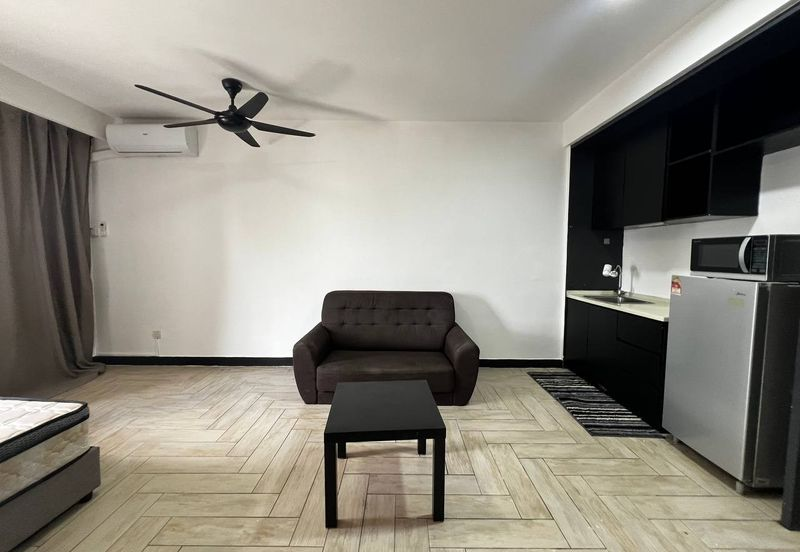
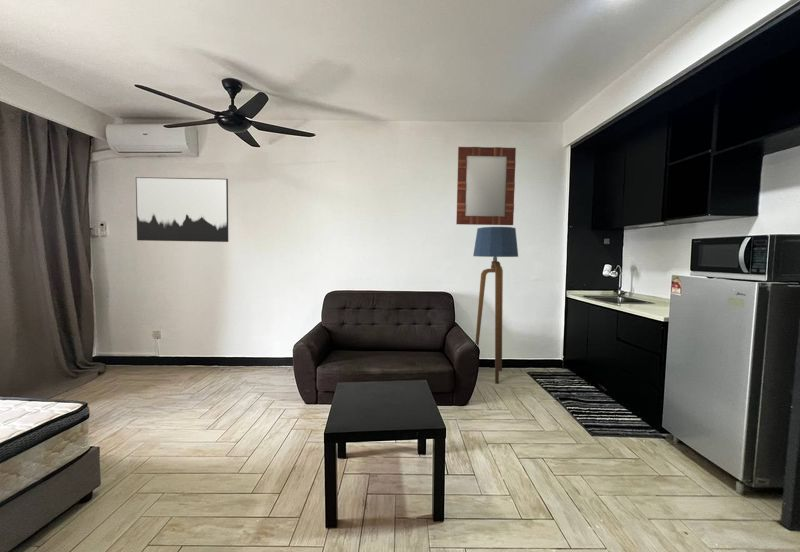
+ wall art [135,176,229,243]
+ floor lamp [472,226,519,384]
+ home mirror [455,146,517,226]
